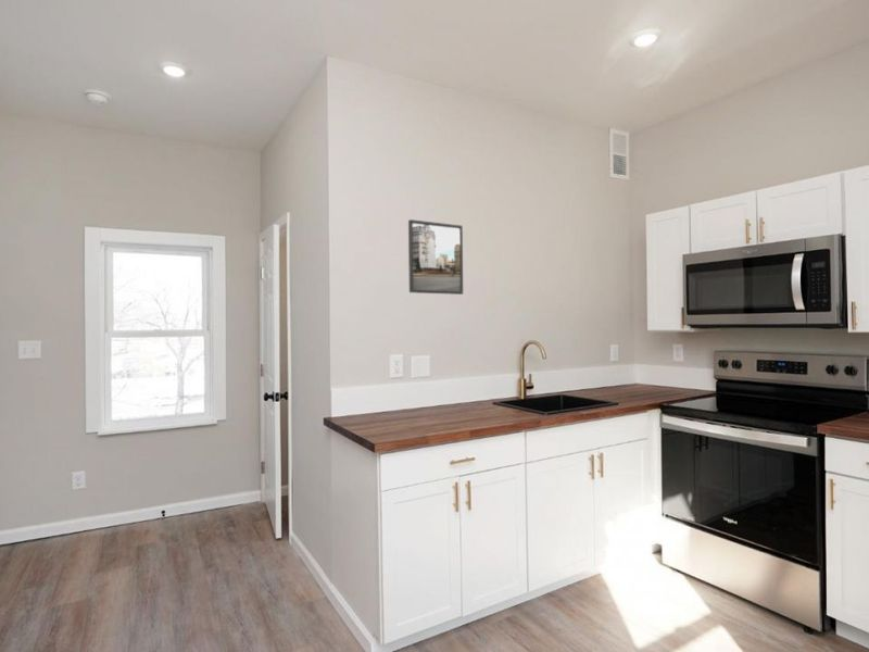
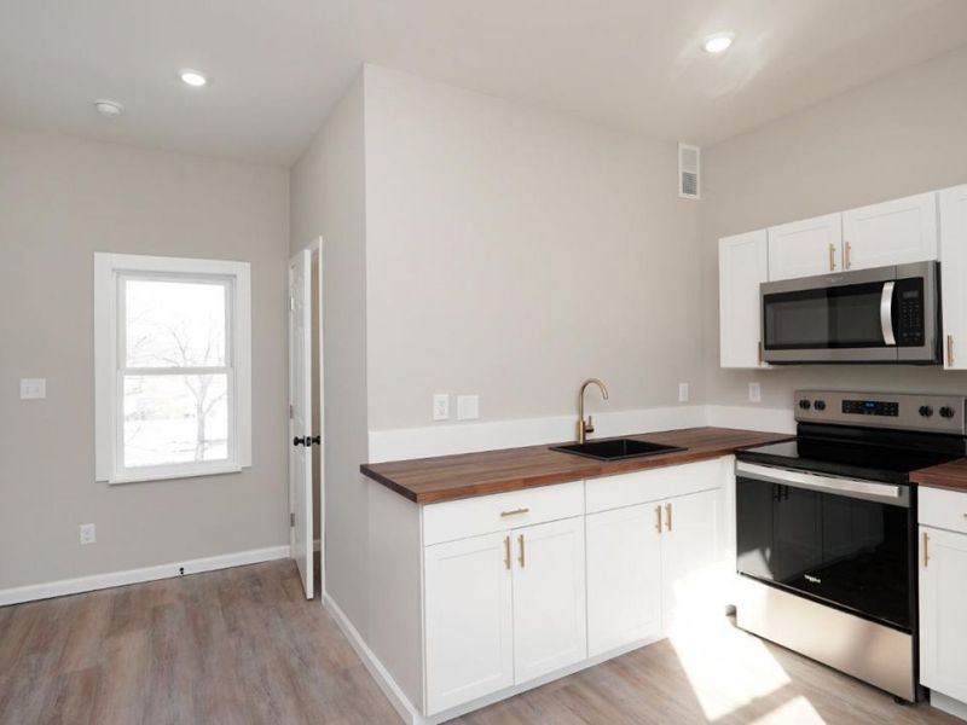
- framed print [407,218,464,296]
